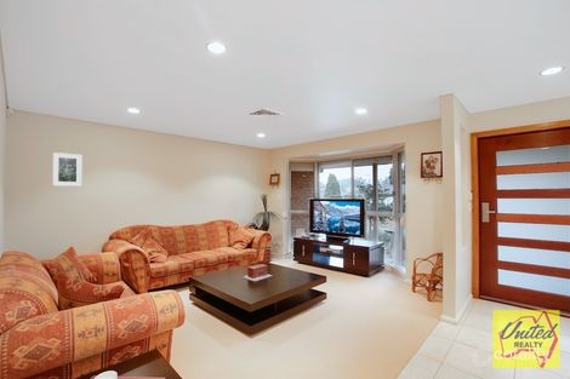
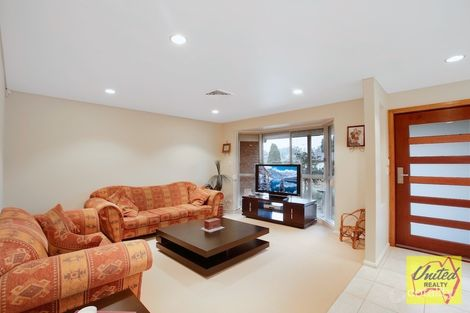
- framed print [51,151,82,188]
